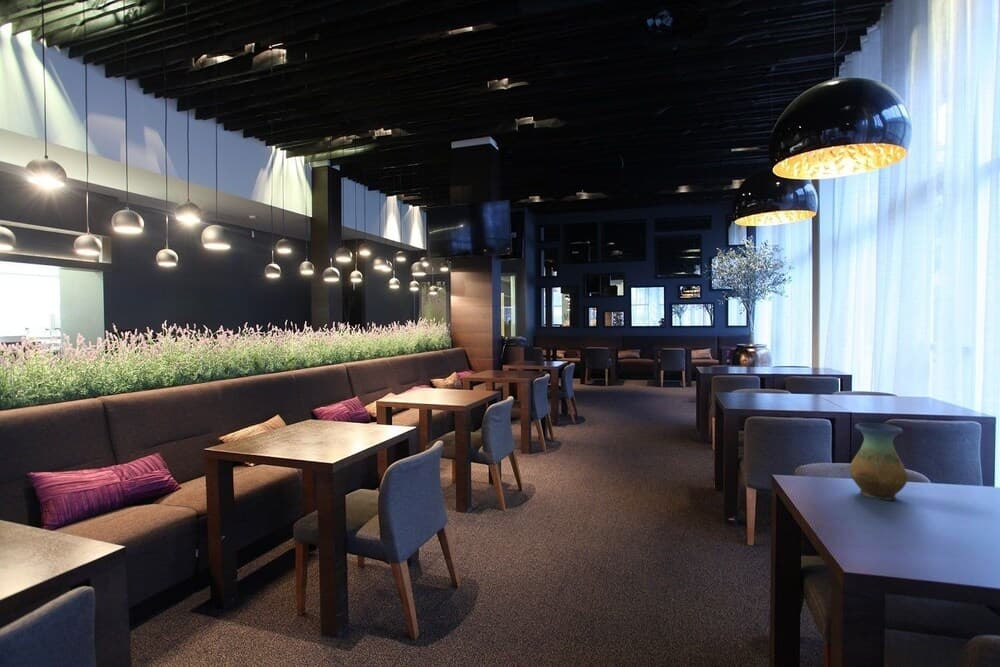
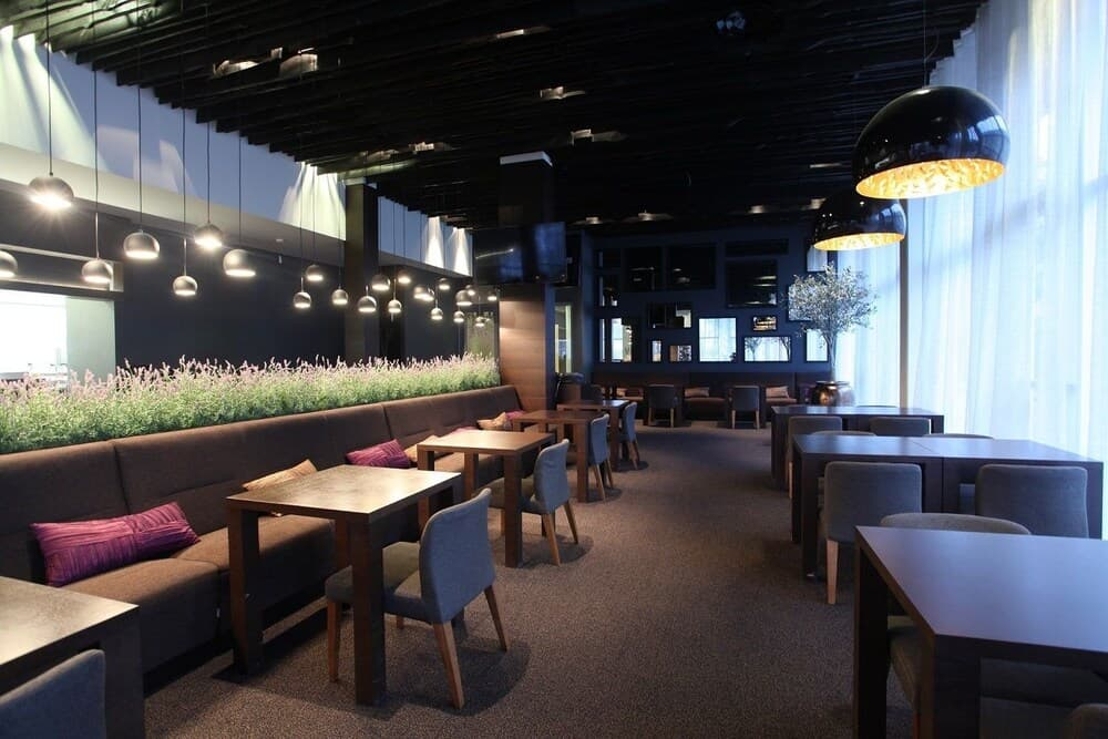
- vase [849,422,908,501]
